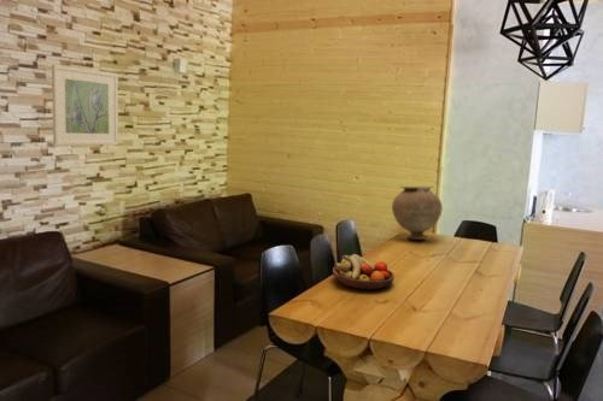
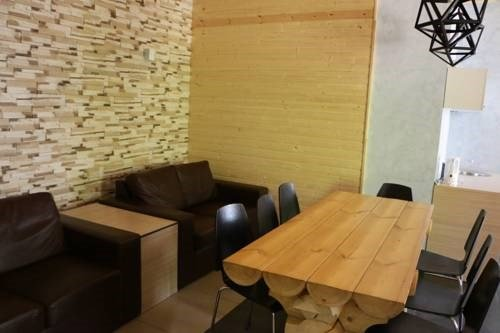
- fruit bowl [332,253,396,291]
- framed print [51,64,119,147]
- vase [391,185,444,241]
